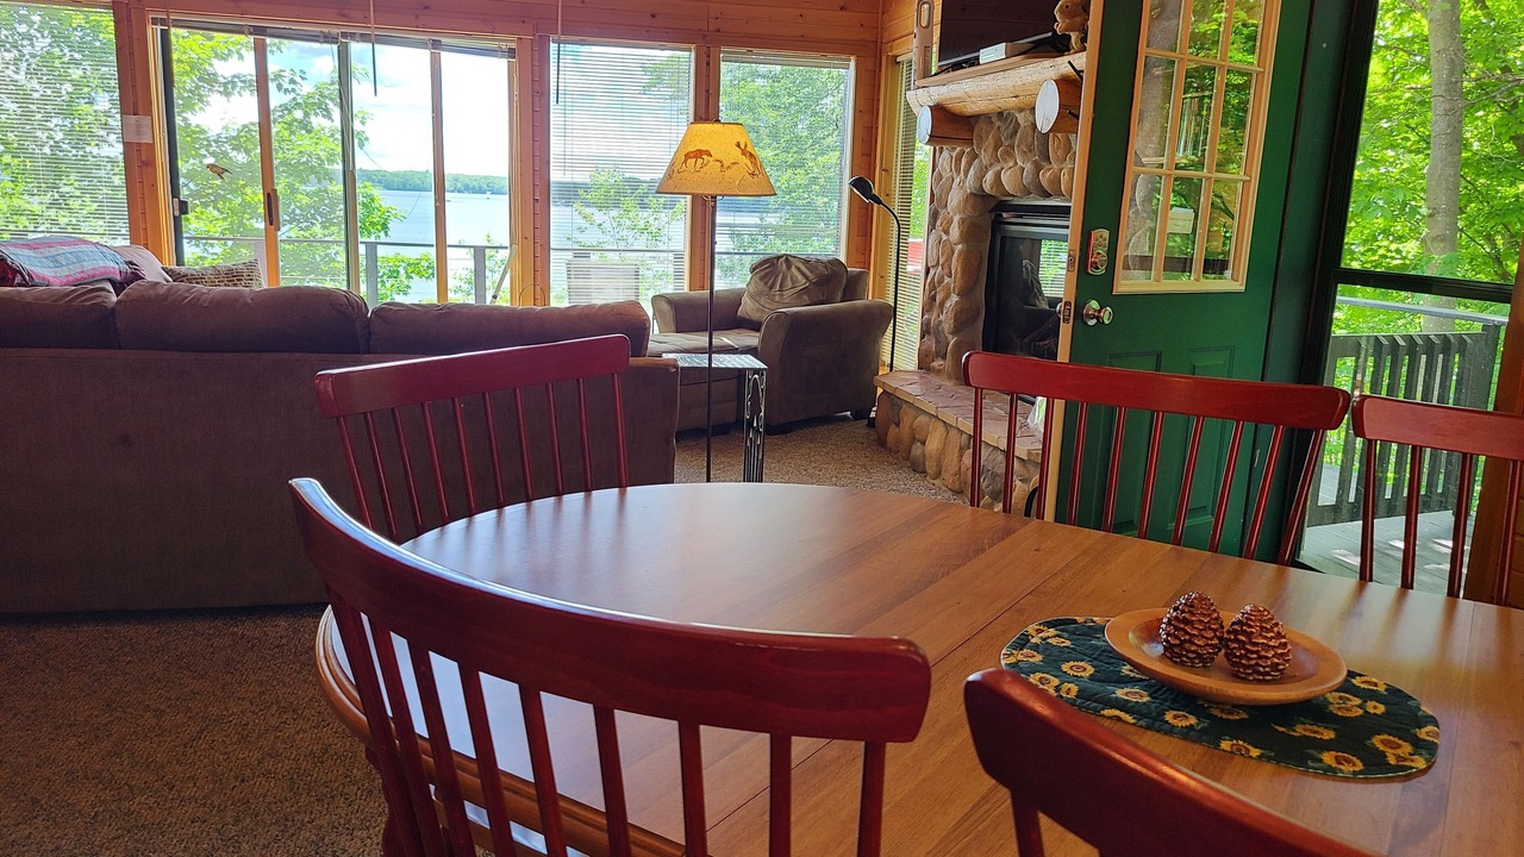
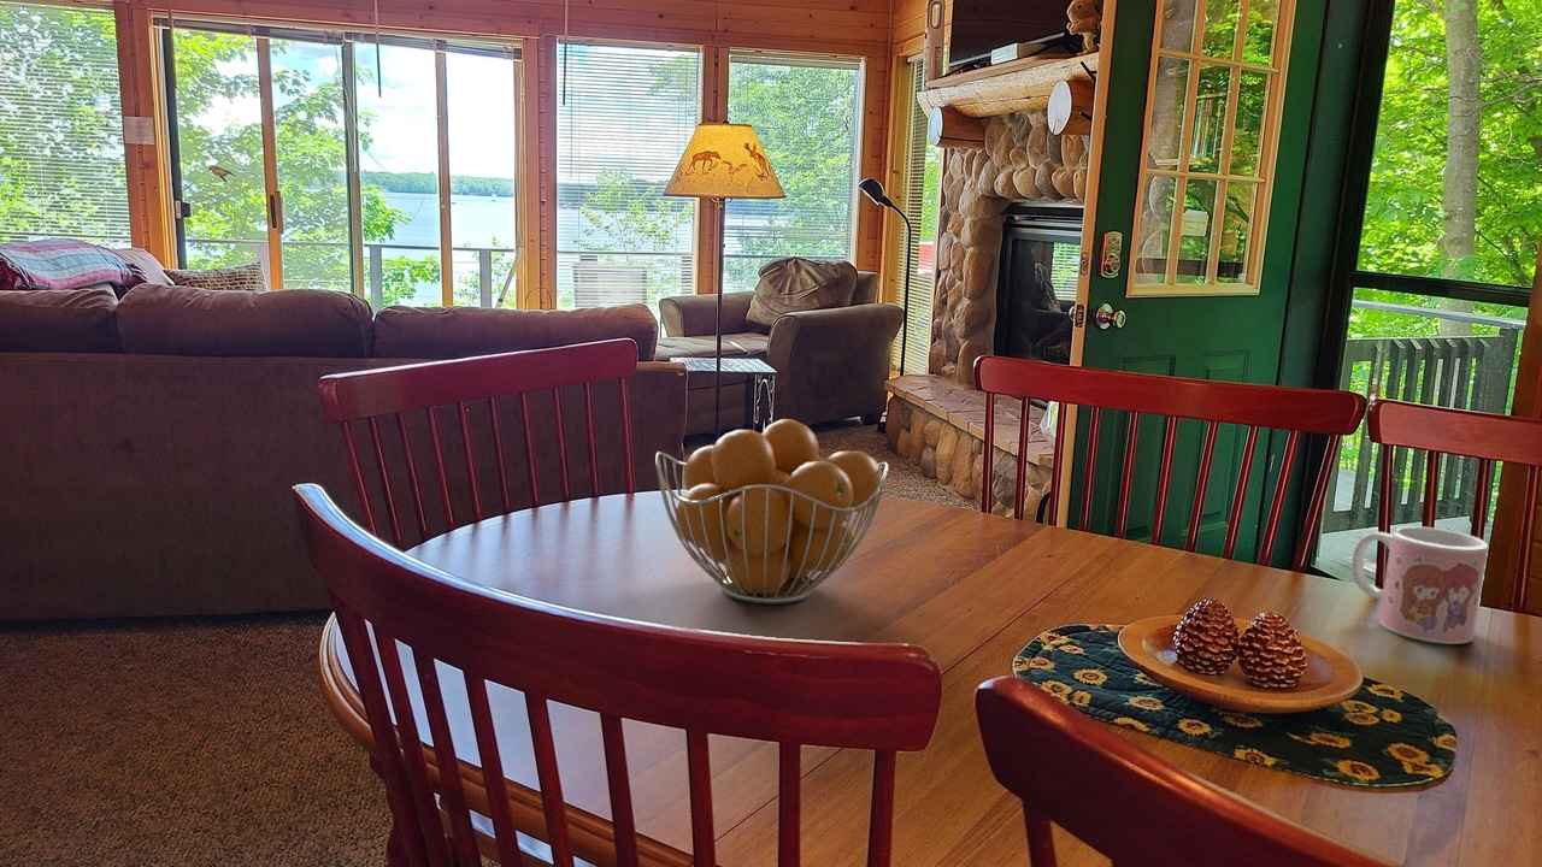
+ fruit basket [654,418,889,606]
+ mug [1350,525,1489,645]
